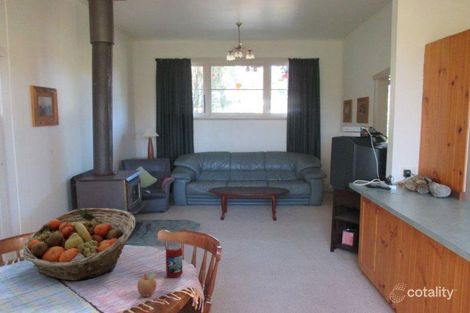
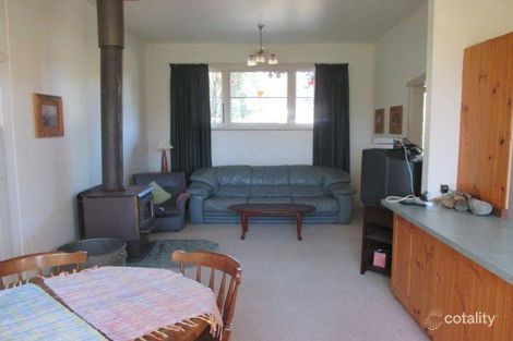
- beverage can [165,244,183,279]
- fruit basket [21,207,136,281]
- fruit [136,272,157,298]
